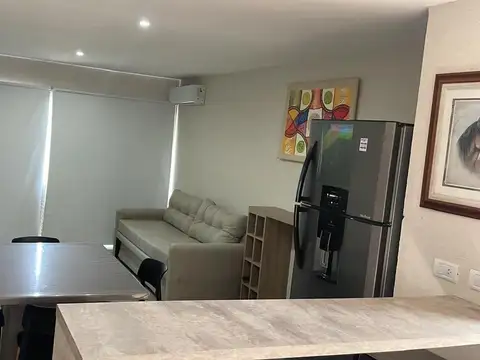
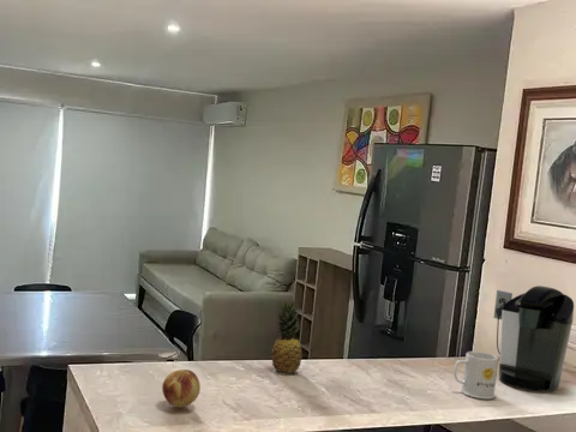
+ coffee maker [492,284,575,392]
+ fruit [270,299,302,374]
+ mug [452,350,499,400]
+ fruit [161,368,202,409]
